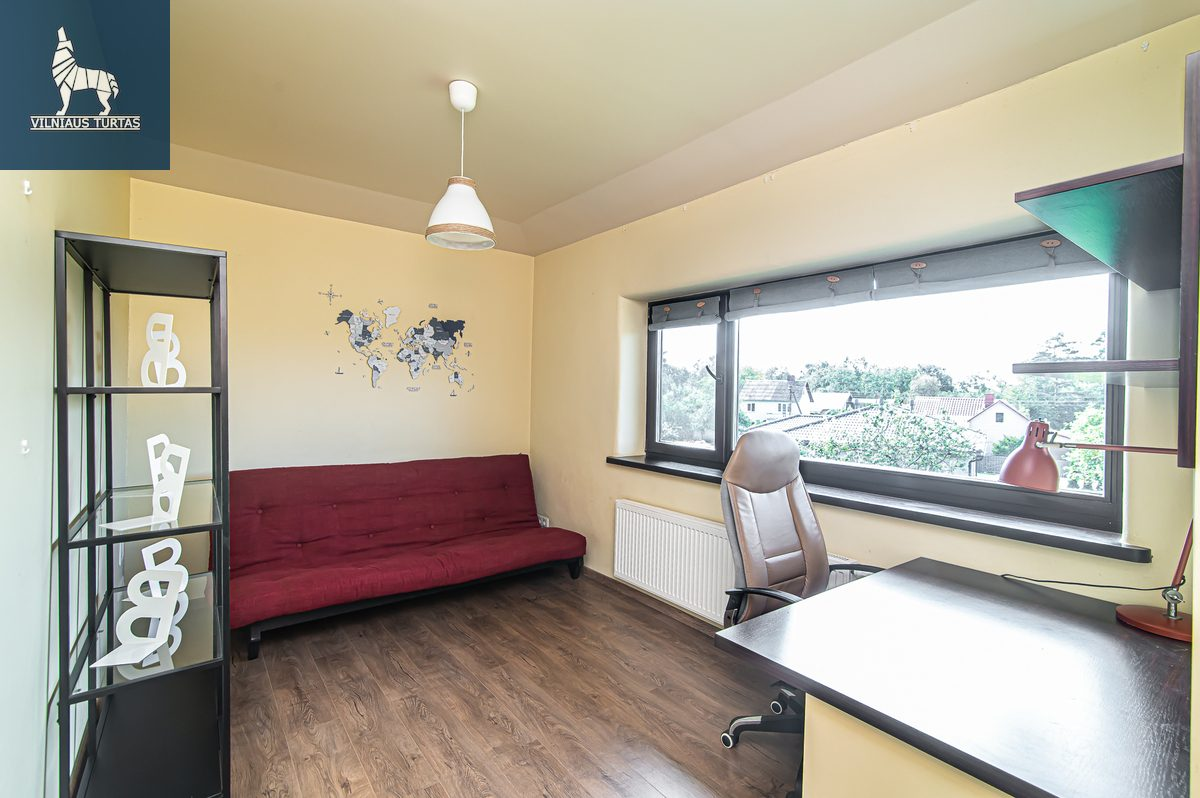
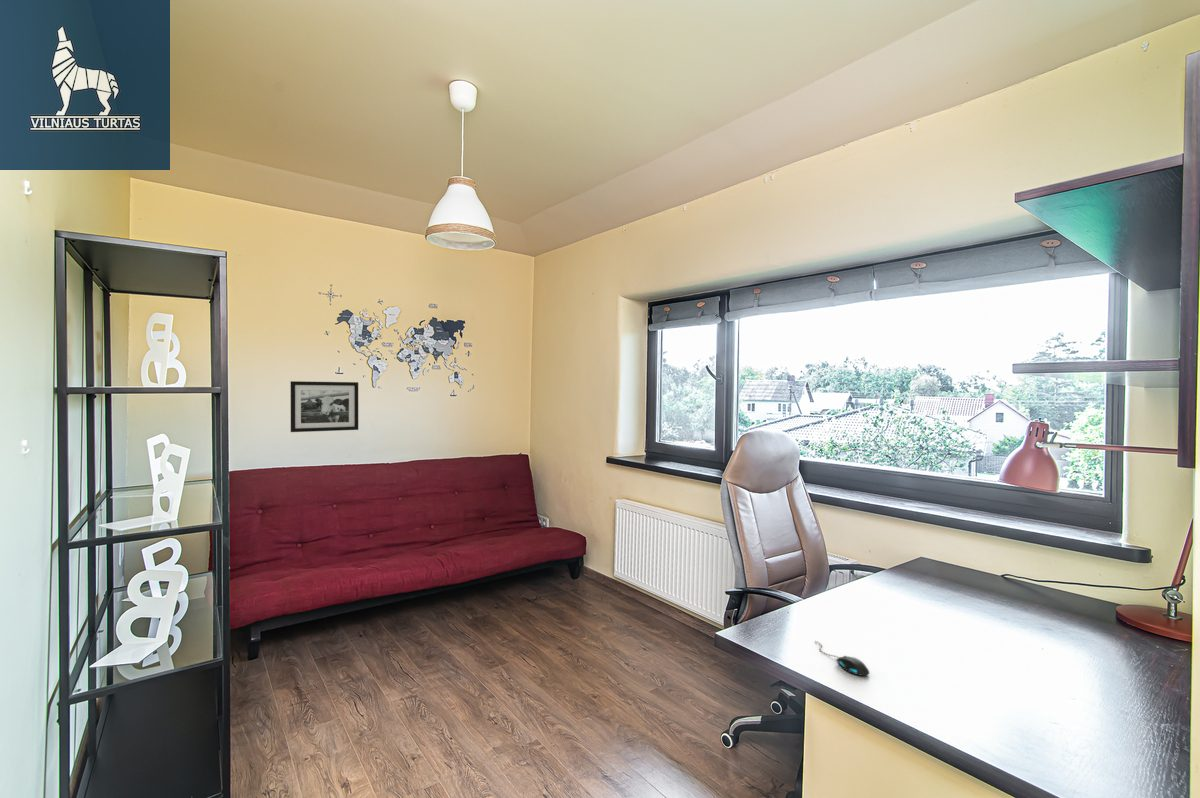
+ picture frame [290,380,359,433]
+ mouse [814,640,871,677]
